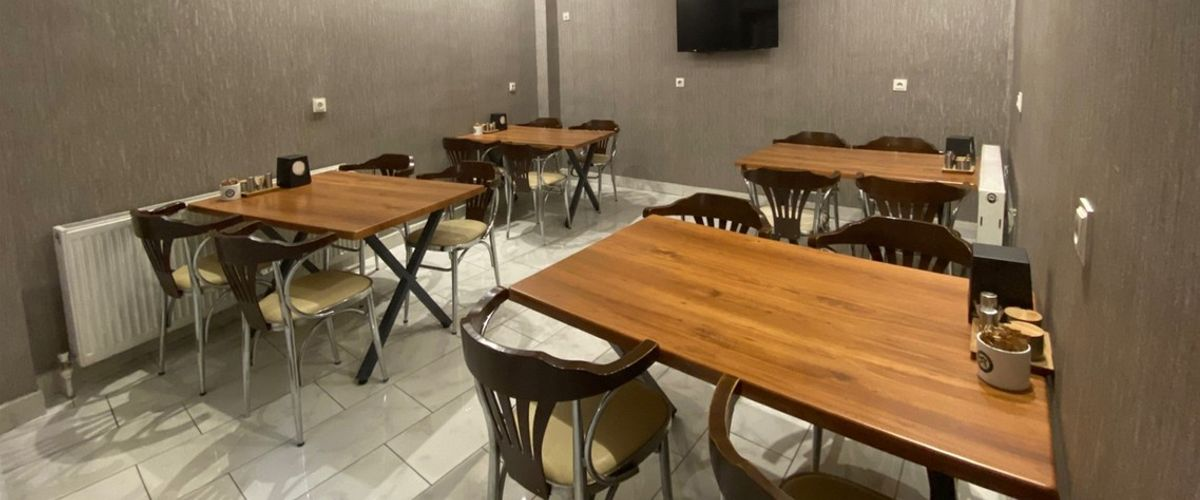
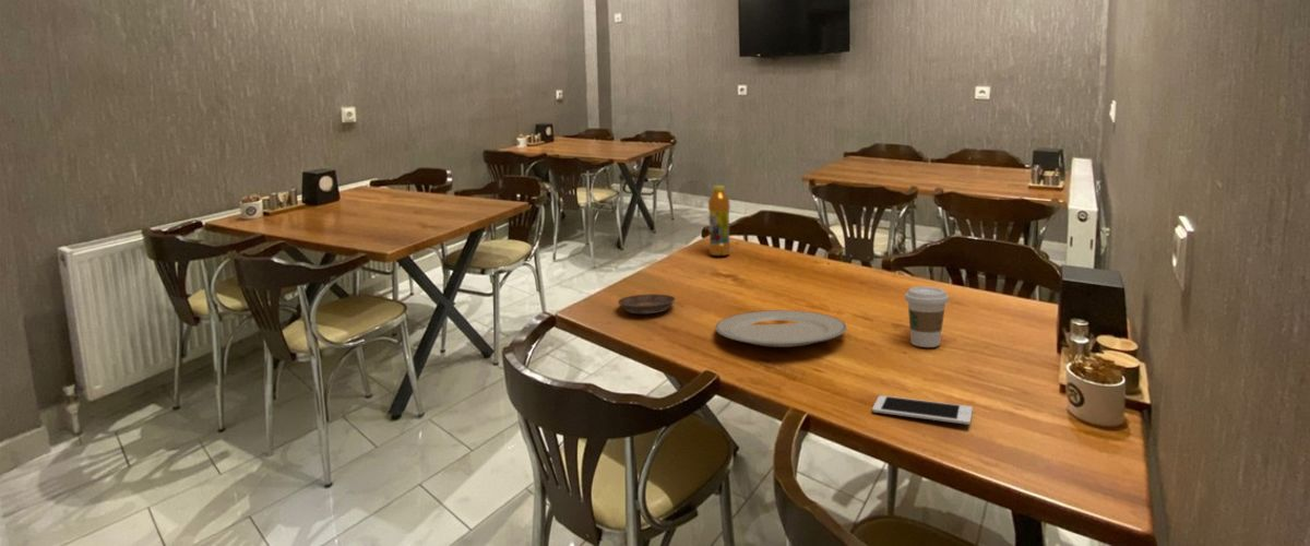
+ chinaware [714,309,847,348]
+ saucer [617,293,676,314]
+ bottle [707,185,731,257]
+ coffee cup [904,285,950,348]
+ cell phone [871,394,974,426]
